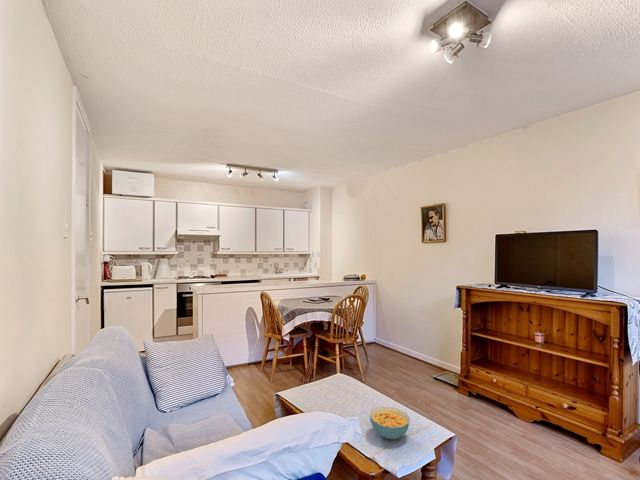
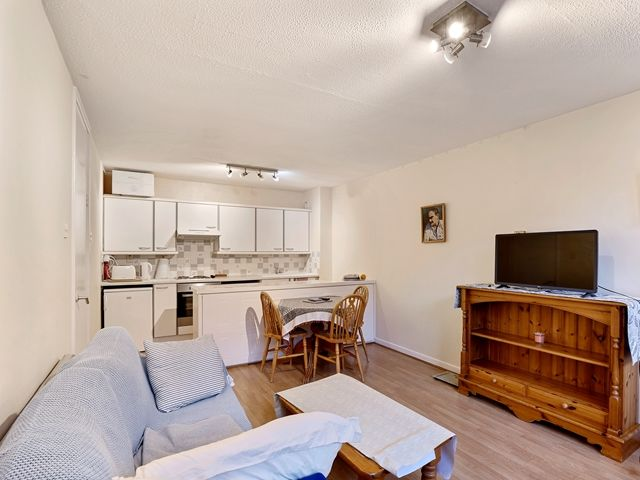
- cereal bowl [369,406,411,440]
